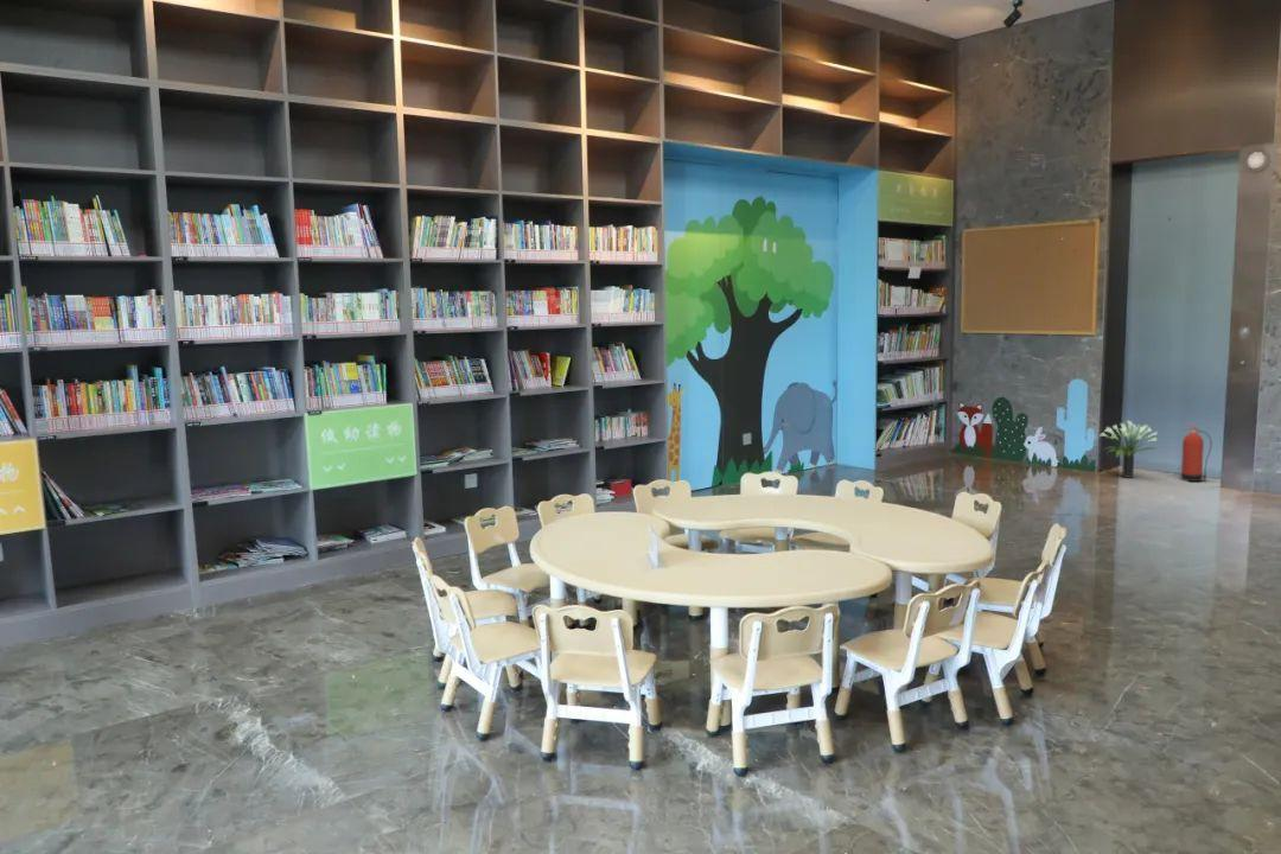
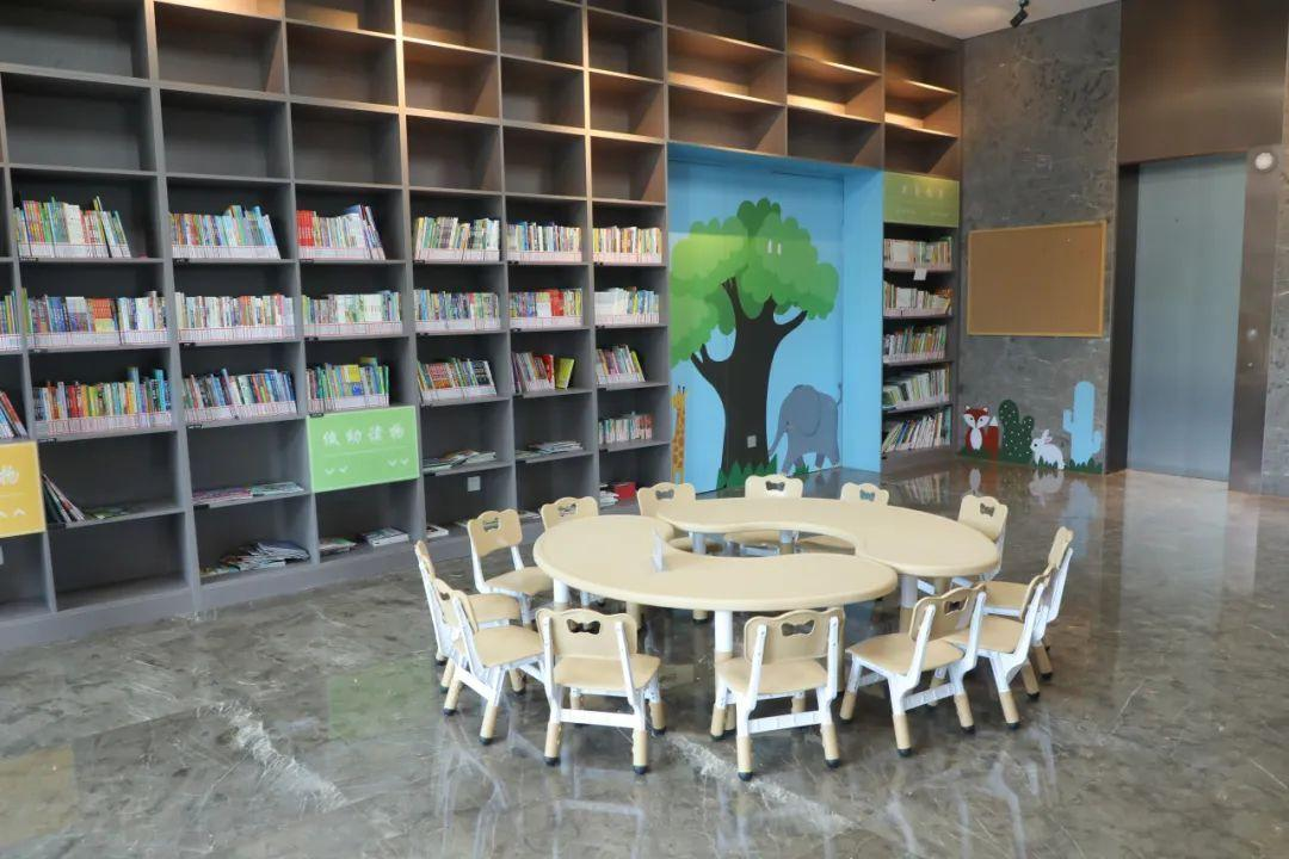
- potted plant [1098,420,1159,479]
- fire extinguisher [1180,421,1213,483]
